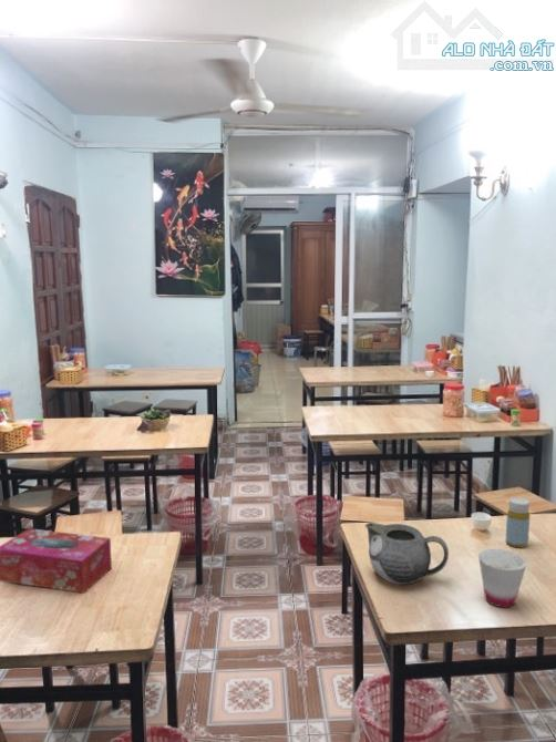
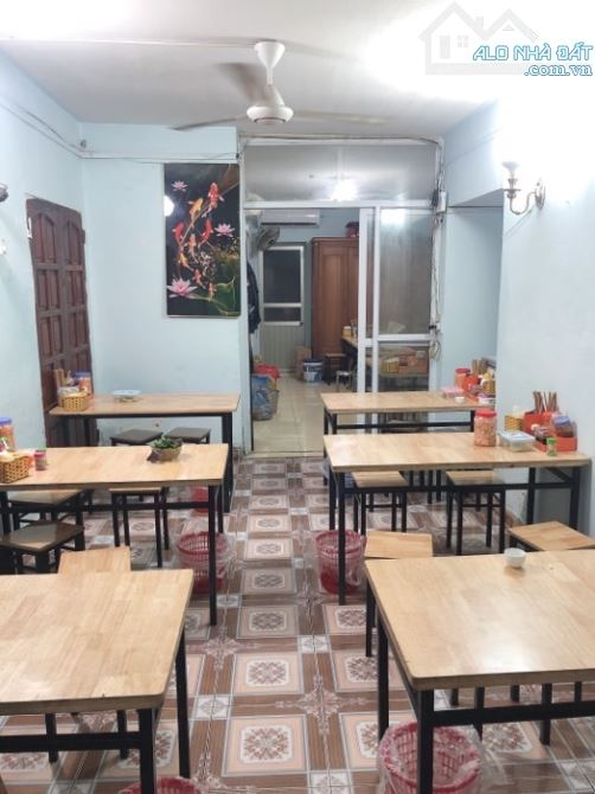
- bottle [505,496,531,548]
- tissue box [0,527,113,595]
- teapot [364,522,450,586]
- cup [477,548,528,608]
